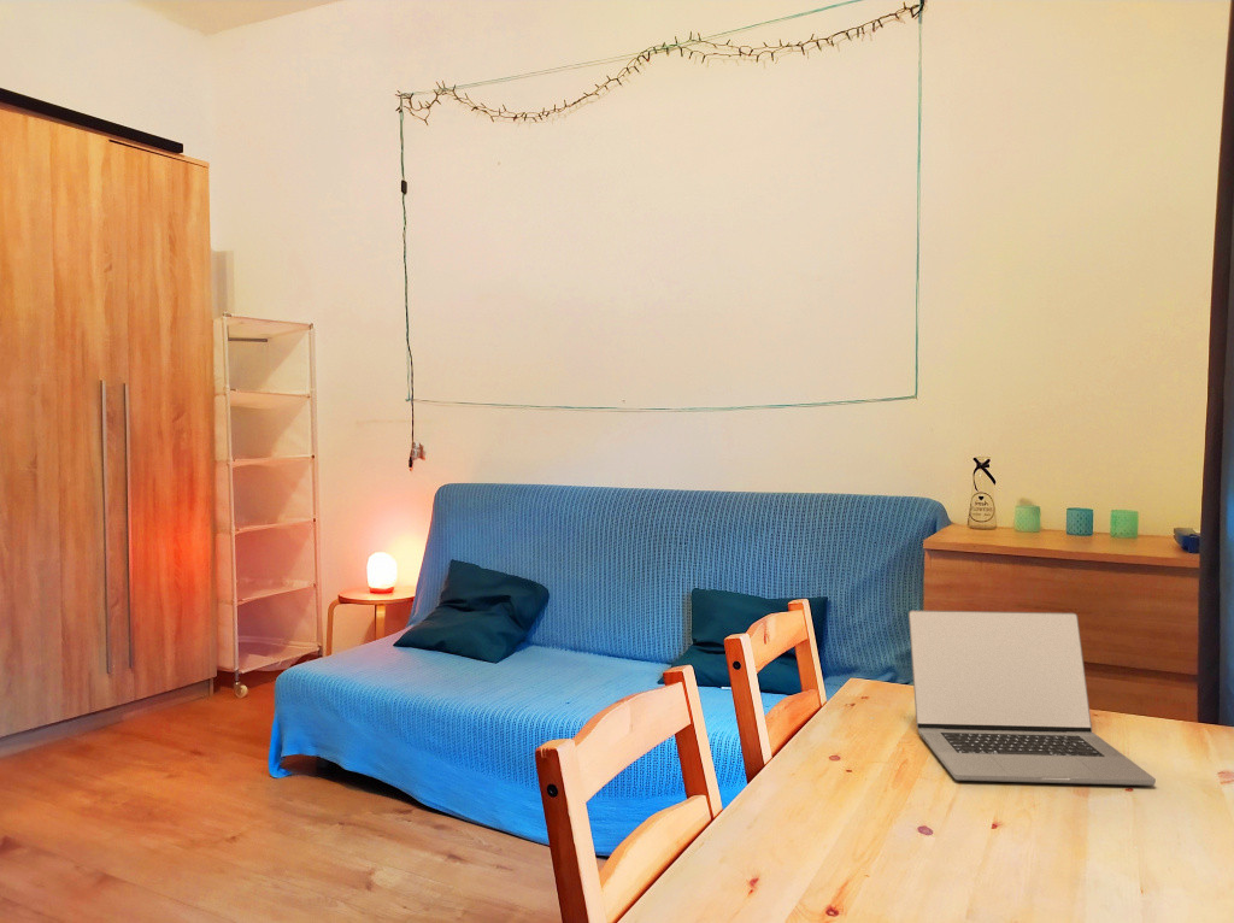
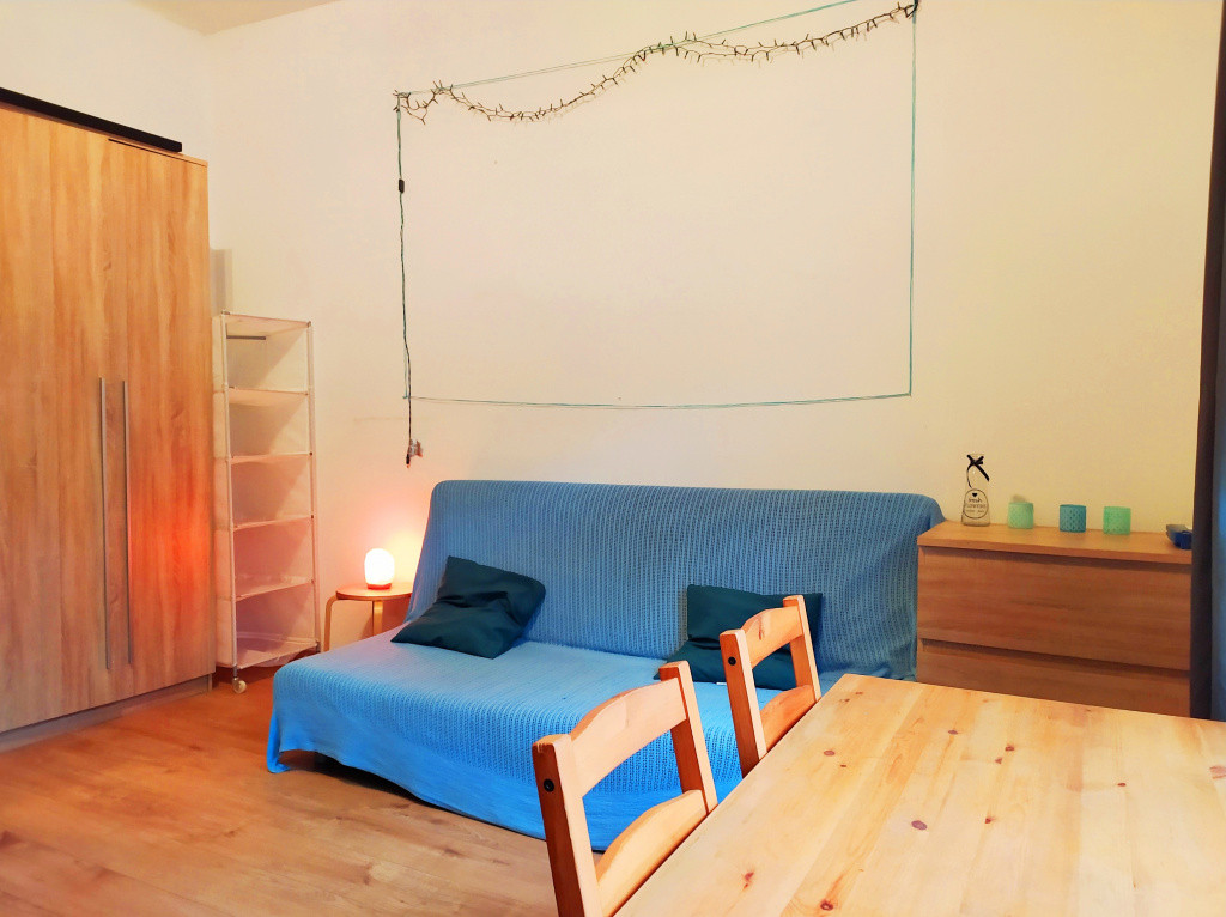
- laptop [907,610,1157,787]
